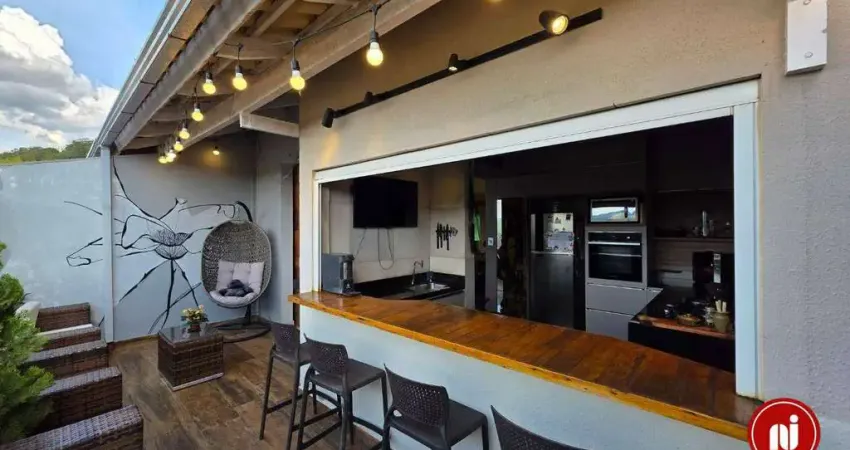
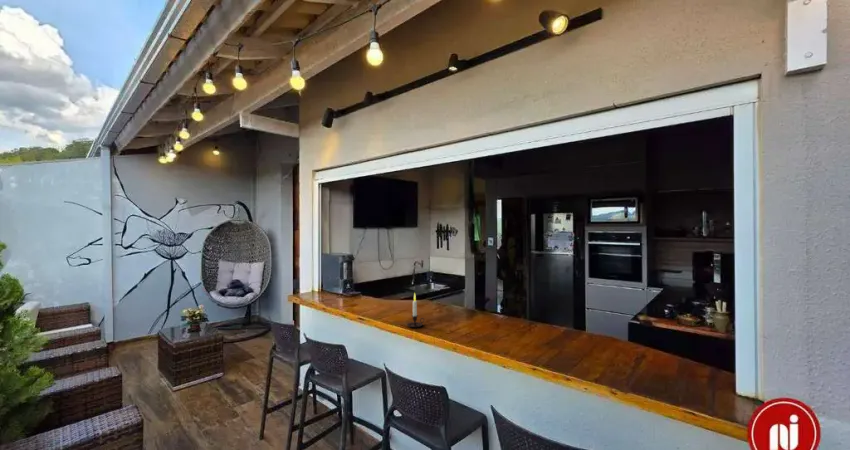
+ candle [406,292,425,328]
